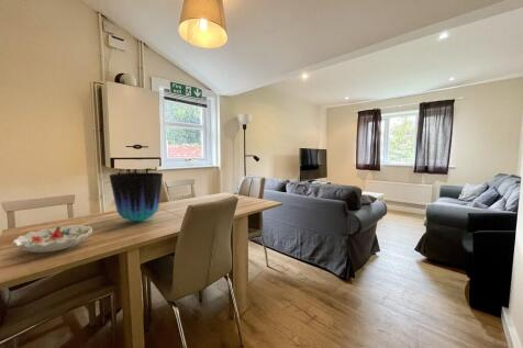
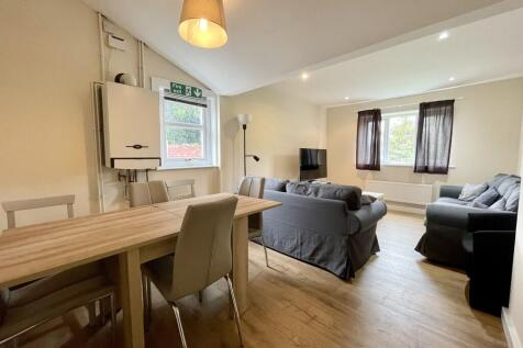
- vase [109,171,164,222]
- decorative bowl [11,224,93,254]
